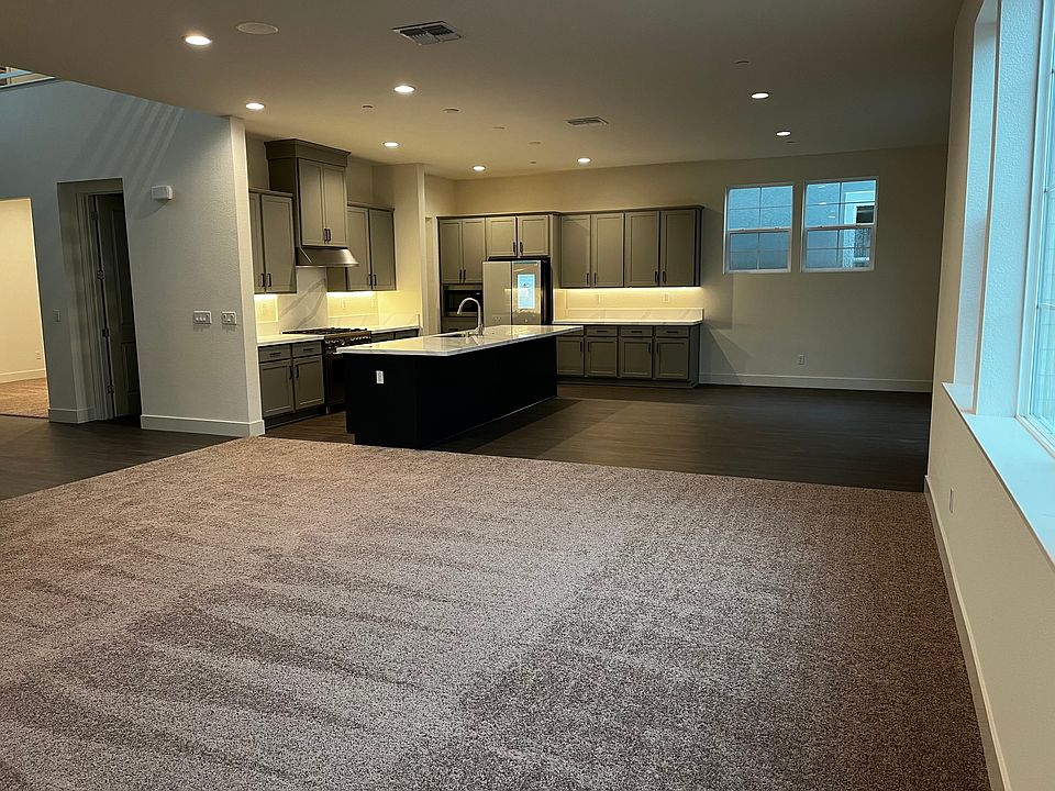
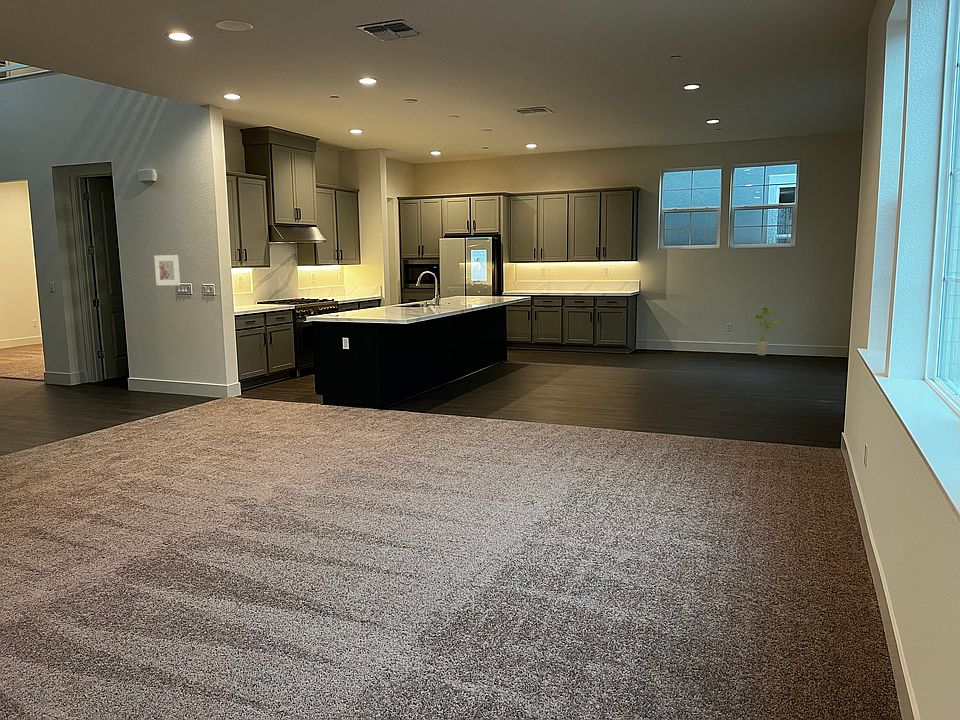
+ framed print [153,254,181,286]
+ house plant [752,305,782,356]
